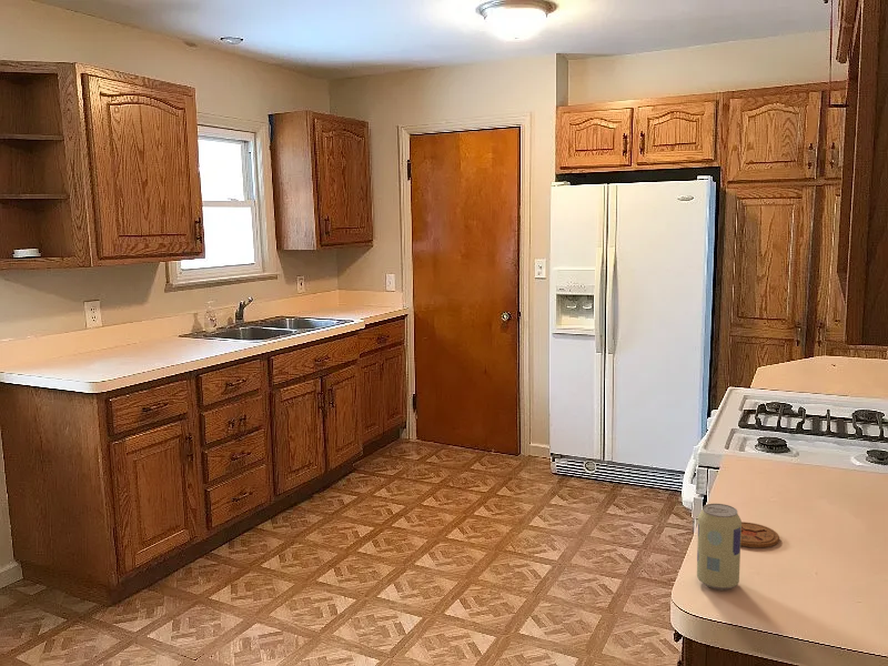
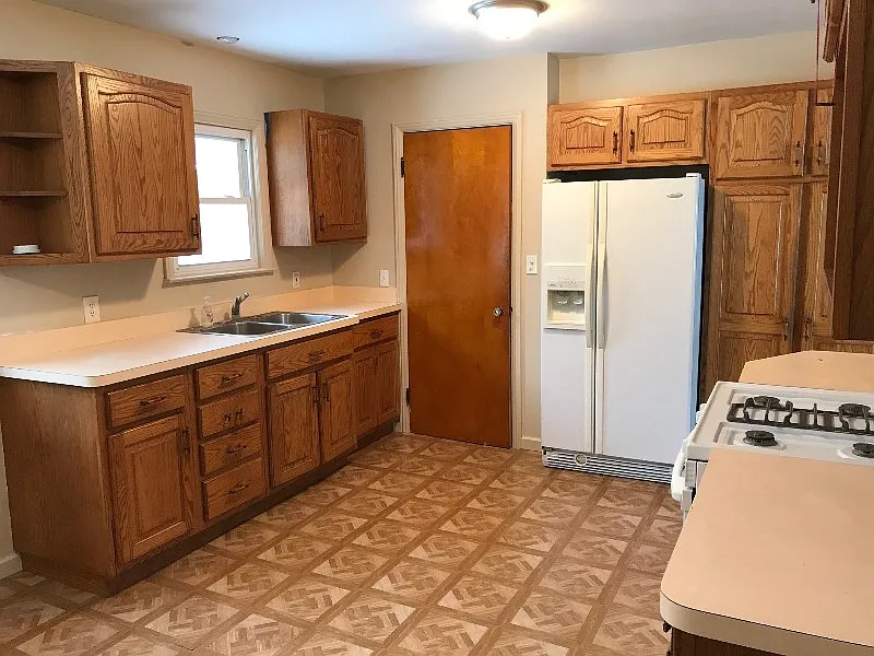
- beverage can [696,503,743,591]
- coaster [740,521,780,548]
